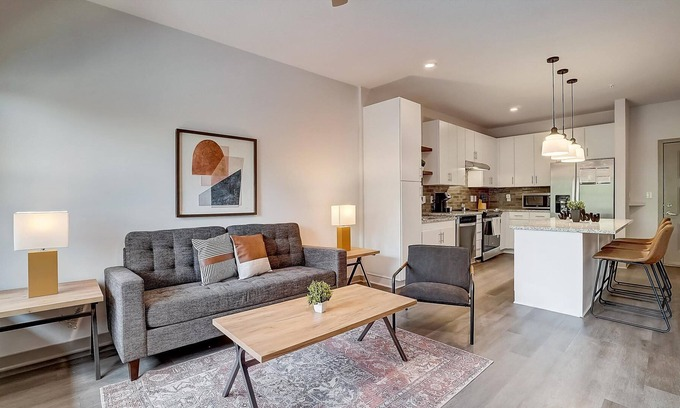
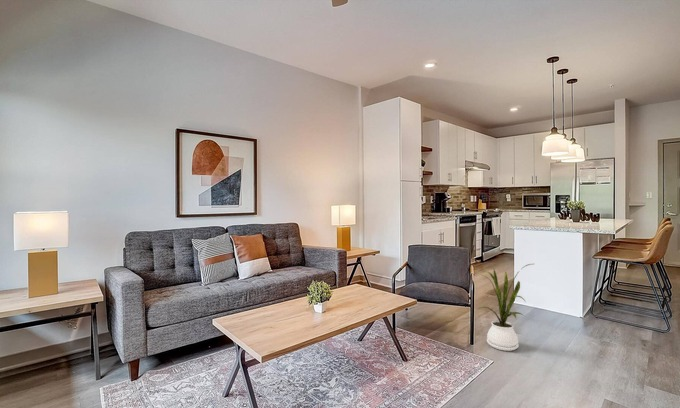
+ house plant [477,263,534,352]
